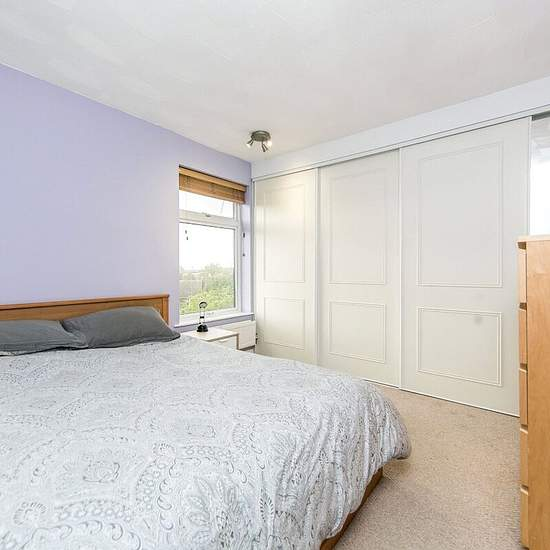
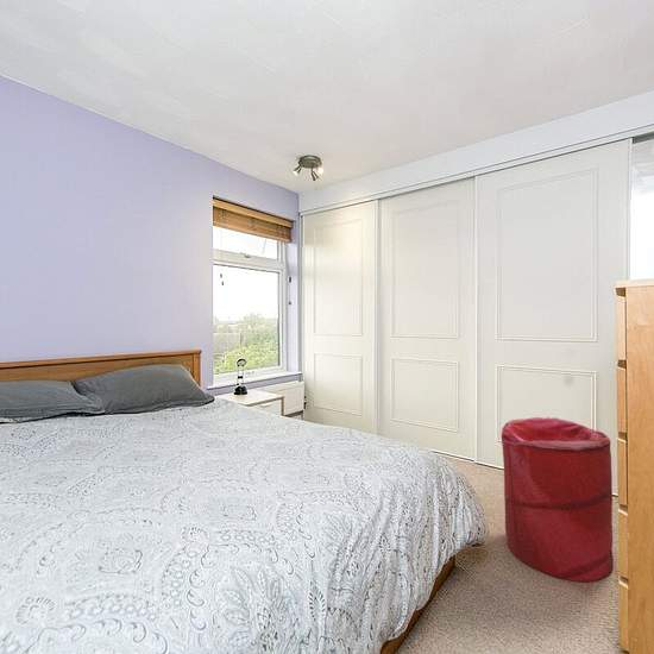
+ laundry hamper [501,416,615,583]
